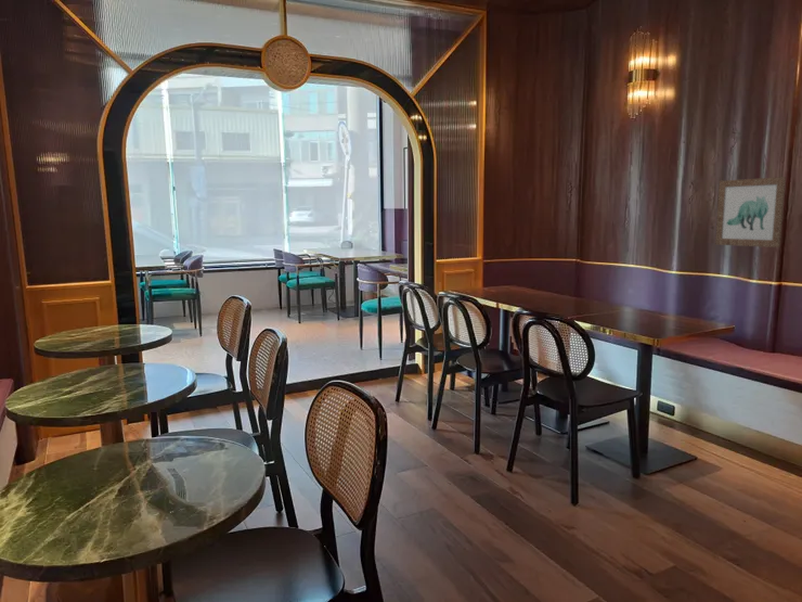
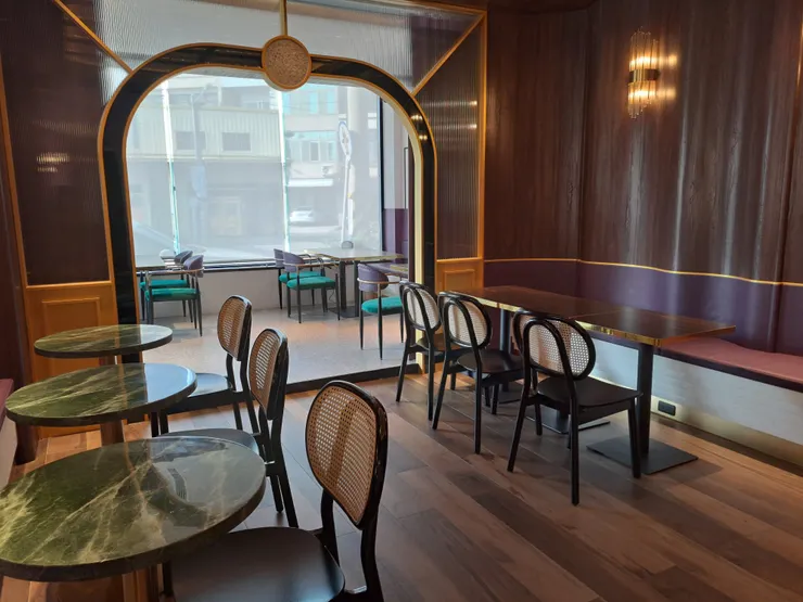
- wall art [714,176,787,248]
